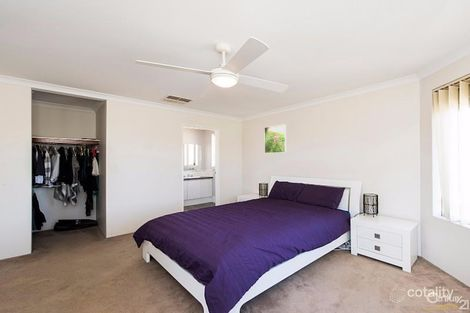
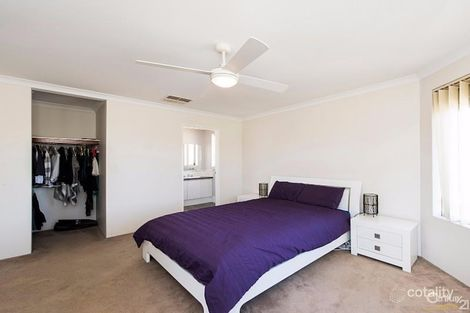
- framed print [263,123,287,154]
